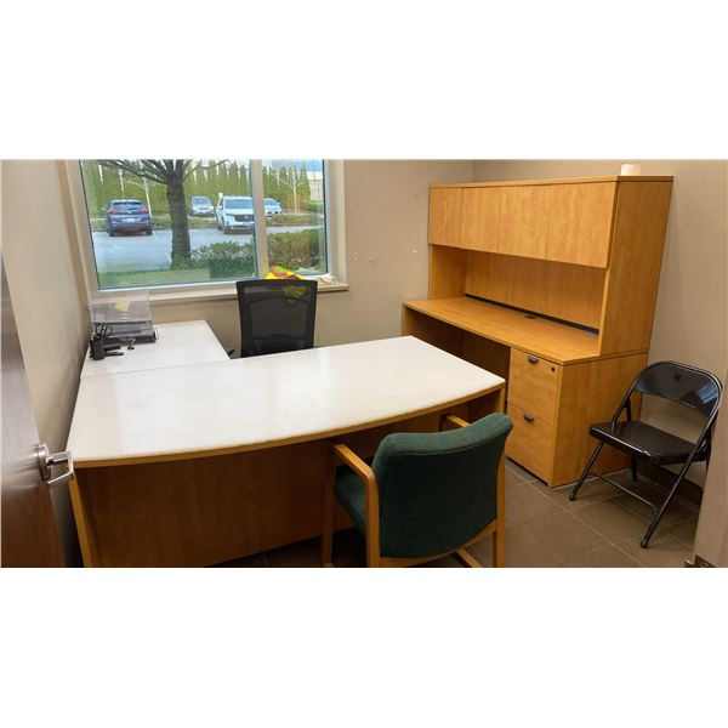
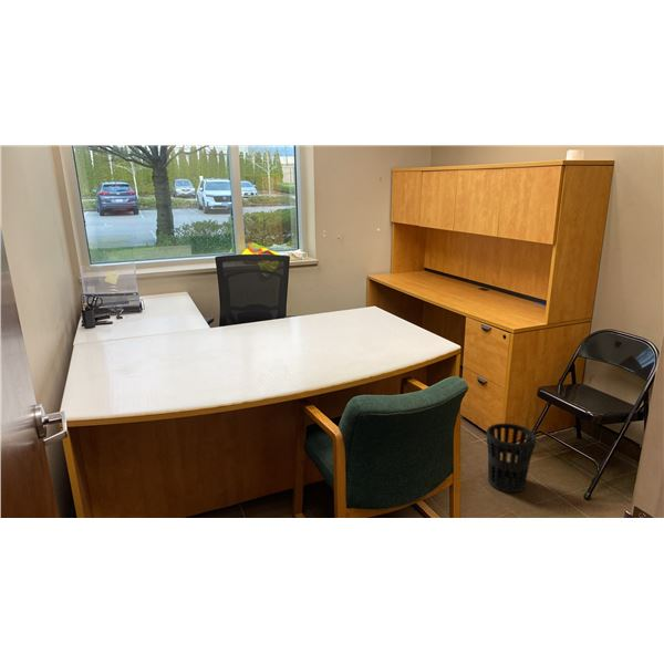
+ wastebasket [485,423,537,494]
